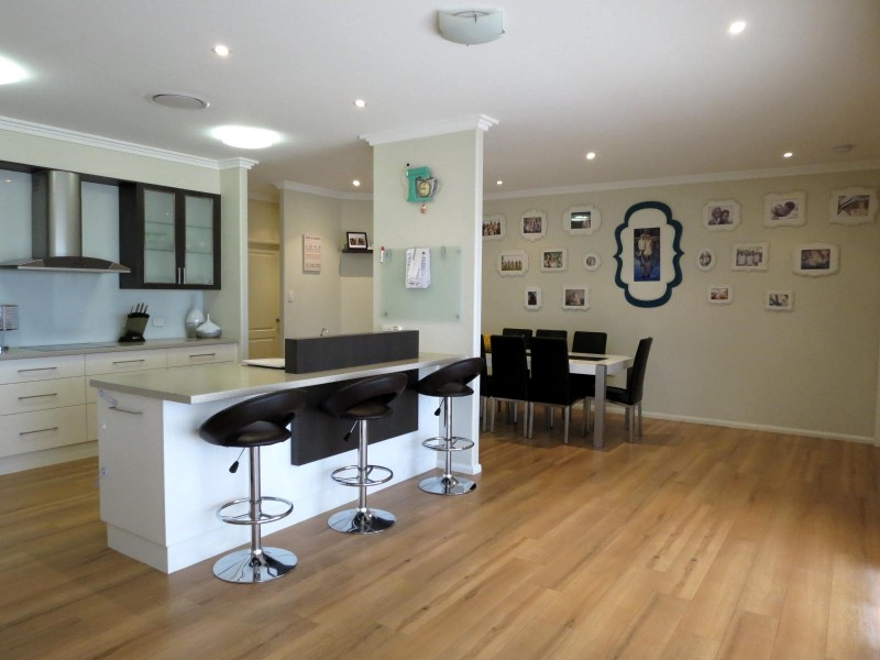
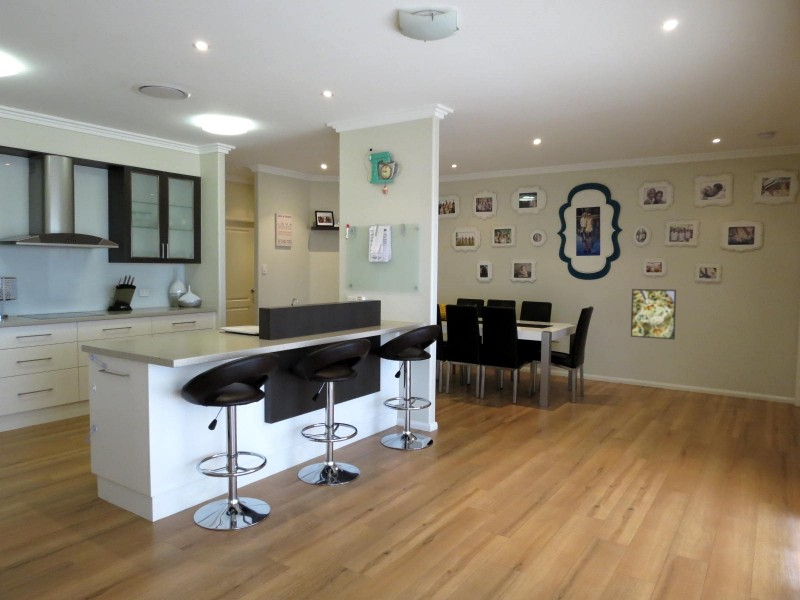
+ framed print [630,288,677,340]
